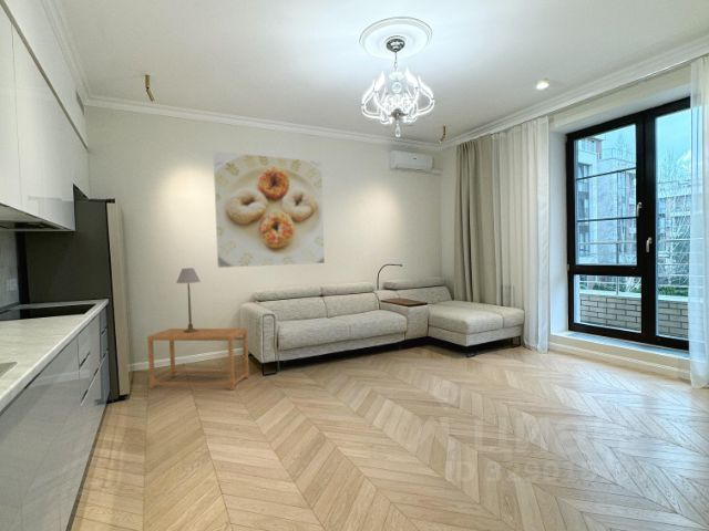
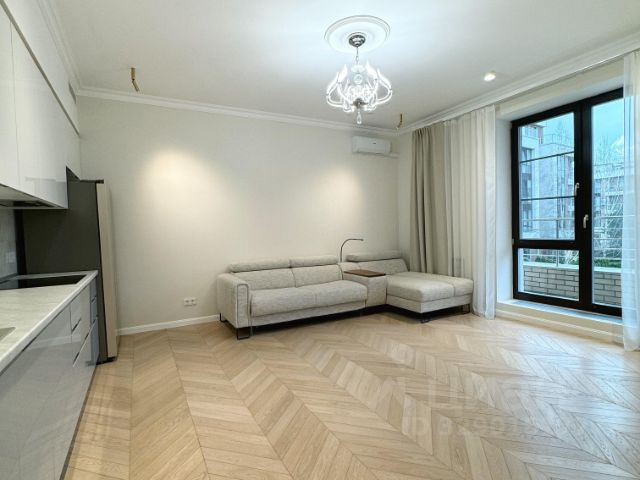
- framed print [212,149,326,269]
- side table [146,327,250,391]
- table lamp [175,267,202,333]
